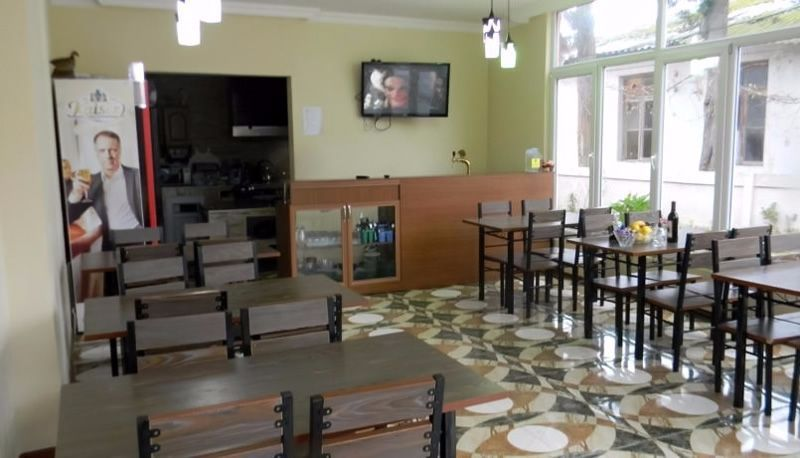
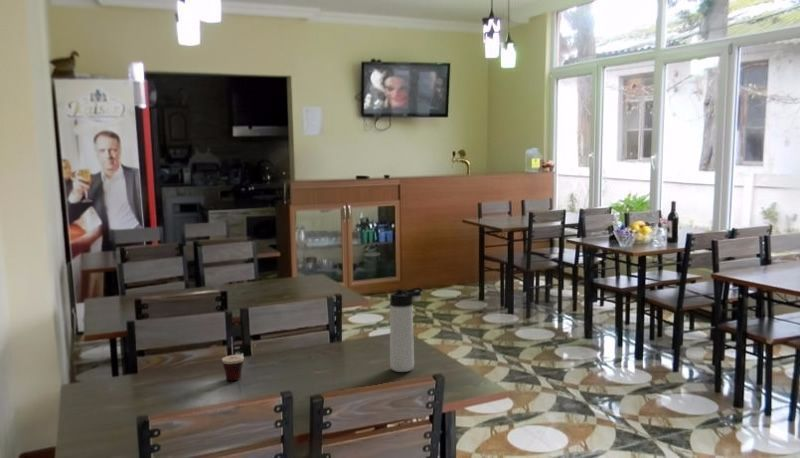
+ cup [221,336,245,381]
+ thermos bottle [389,286,424,373]
